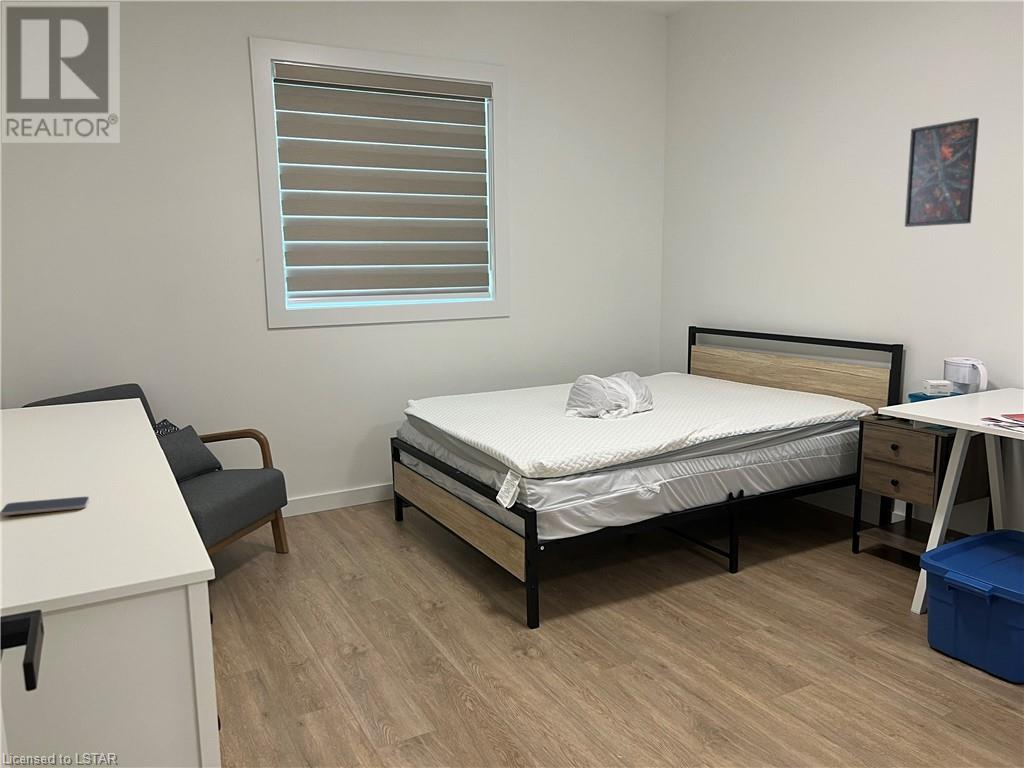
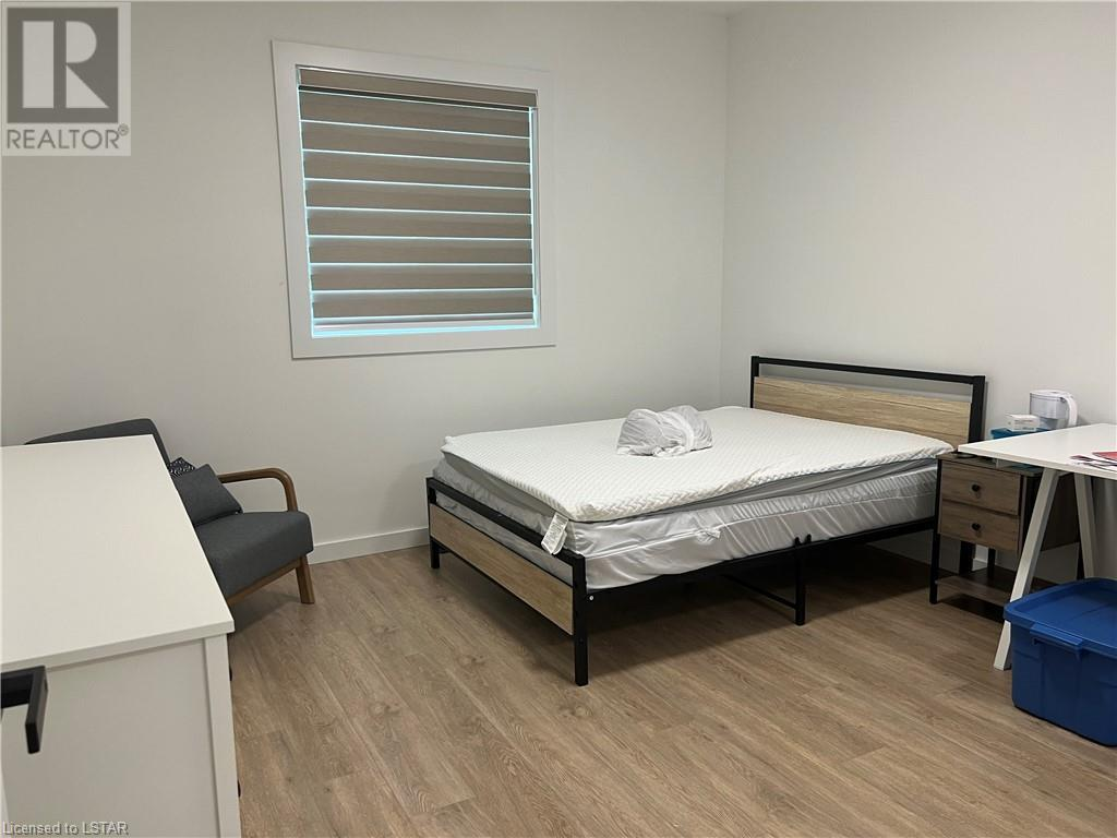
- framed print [904,117,980,228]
- smartphone [0,496,90,516]
